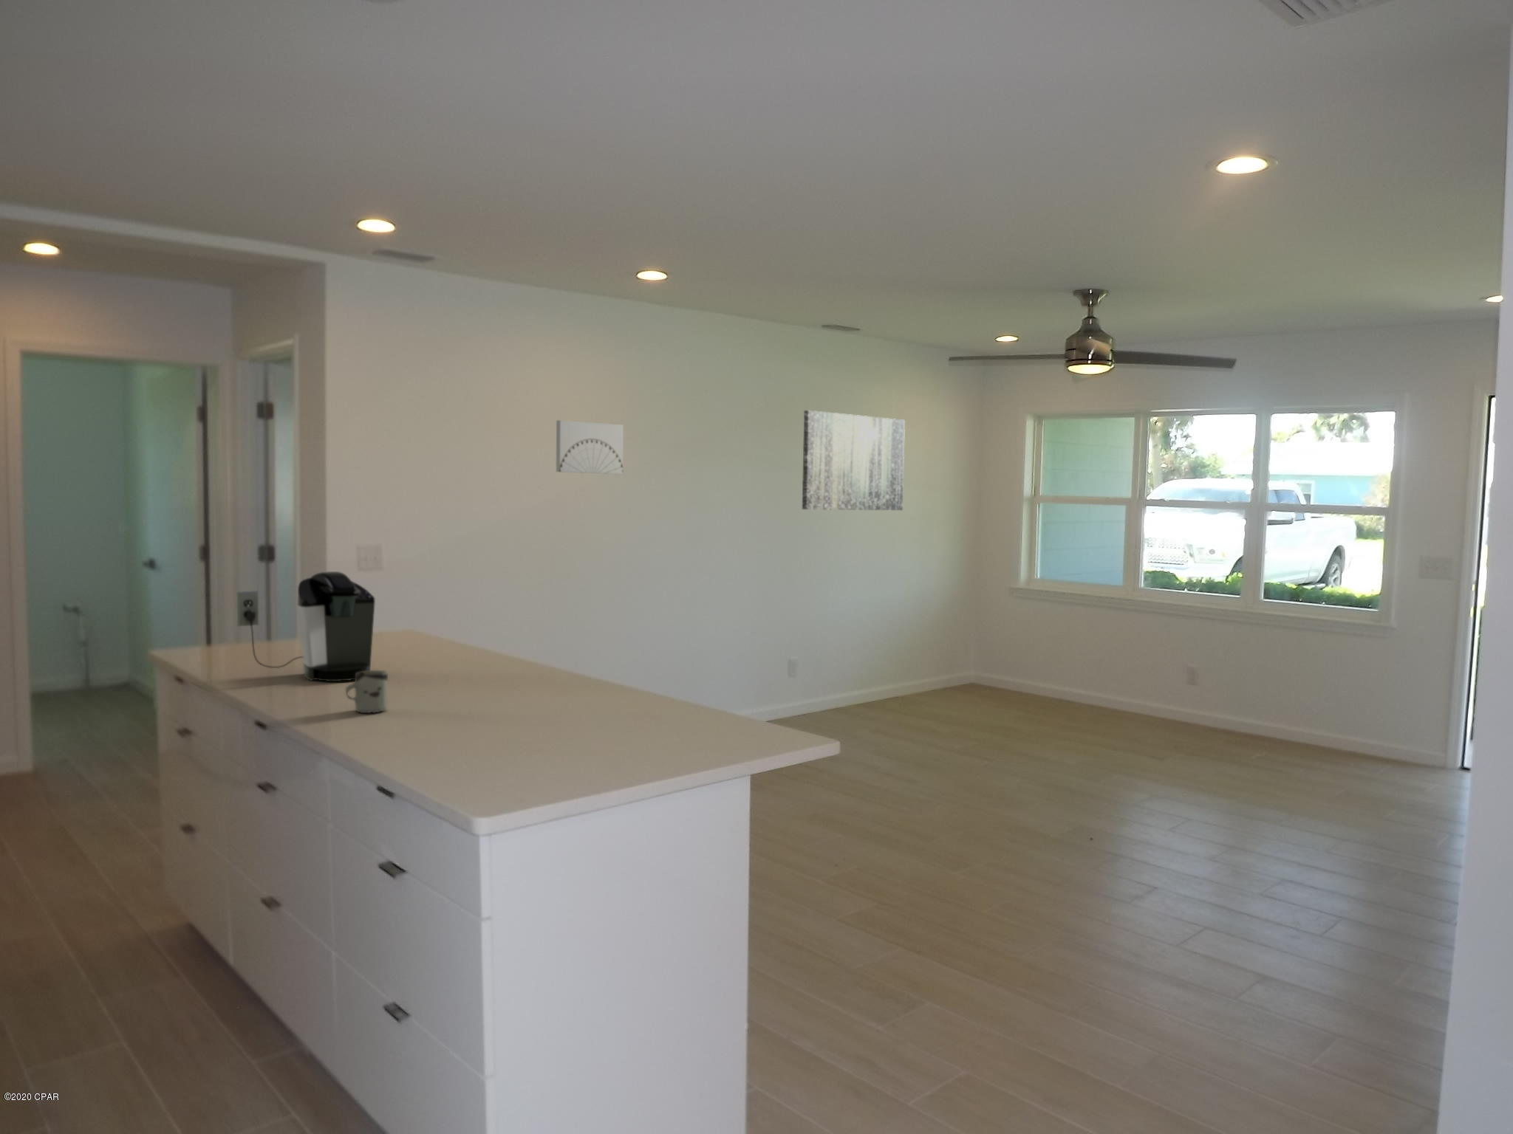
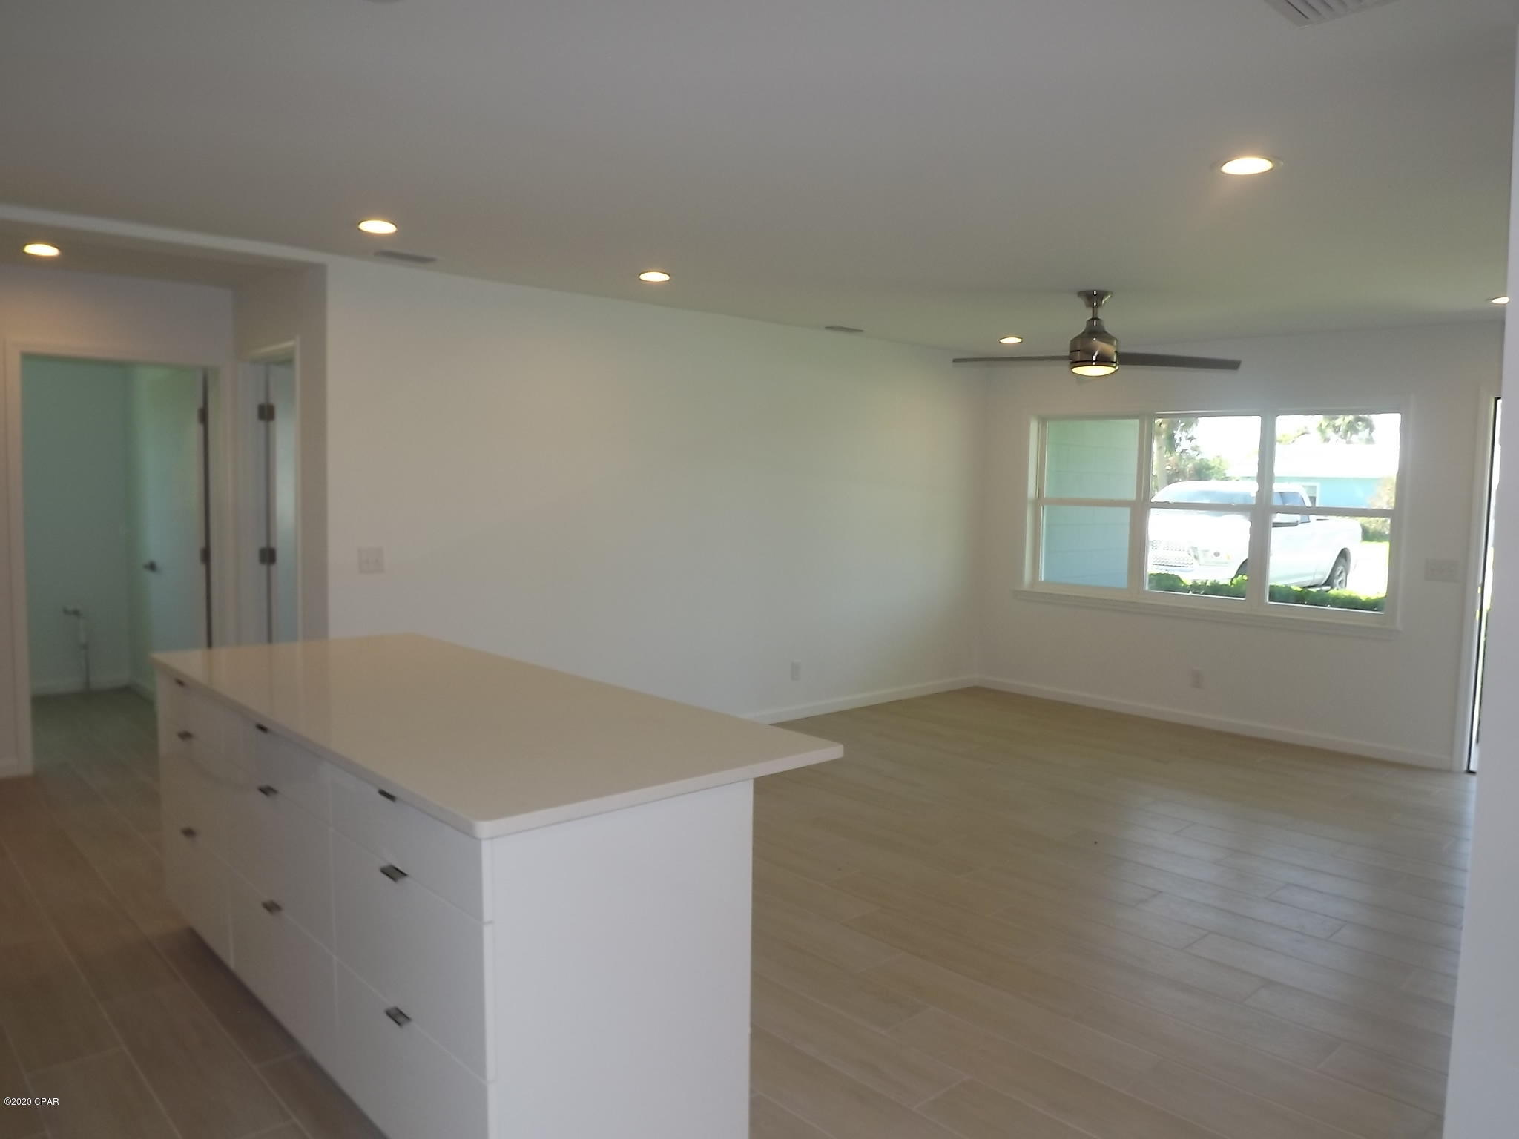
- cup [344,669,388,714]
- wall art [802,410,905,511]
- coffee maker [236,571,376,683]
- wall art [555,419,624,475]
